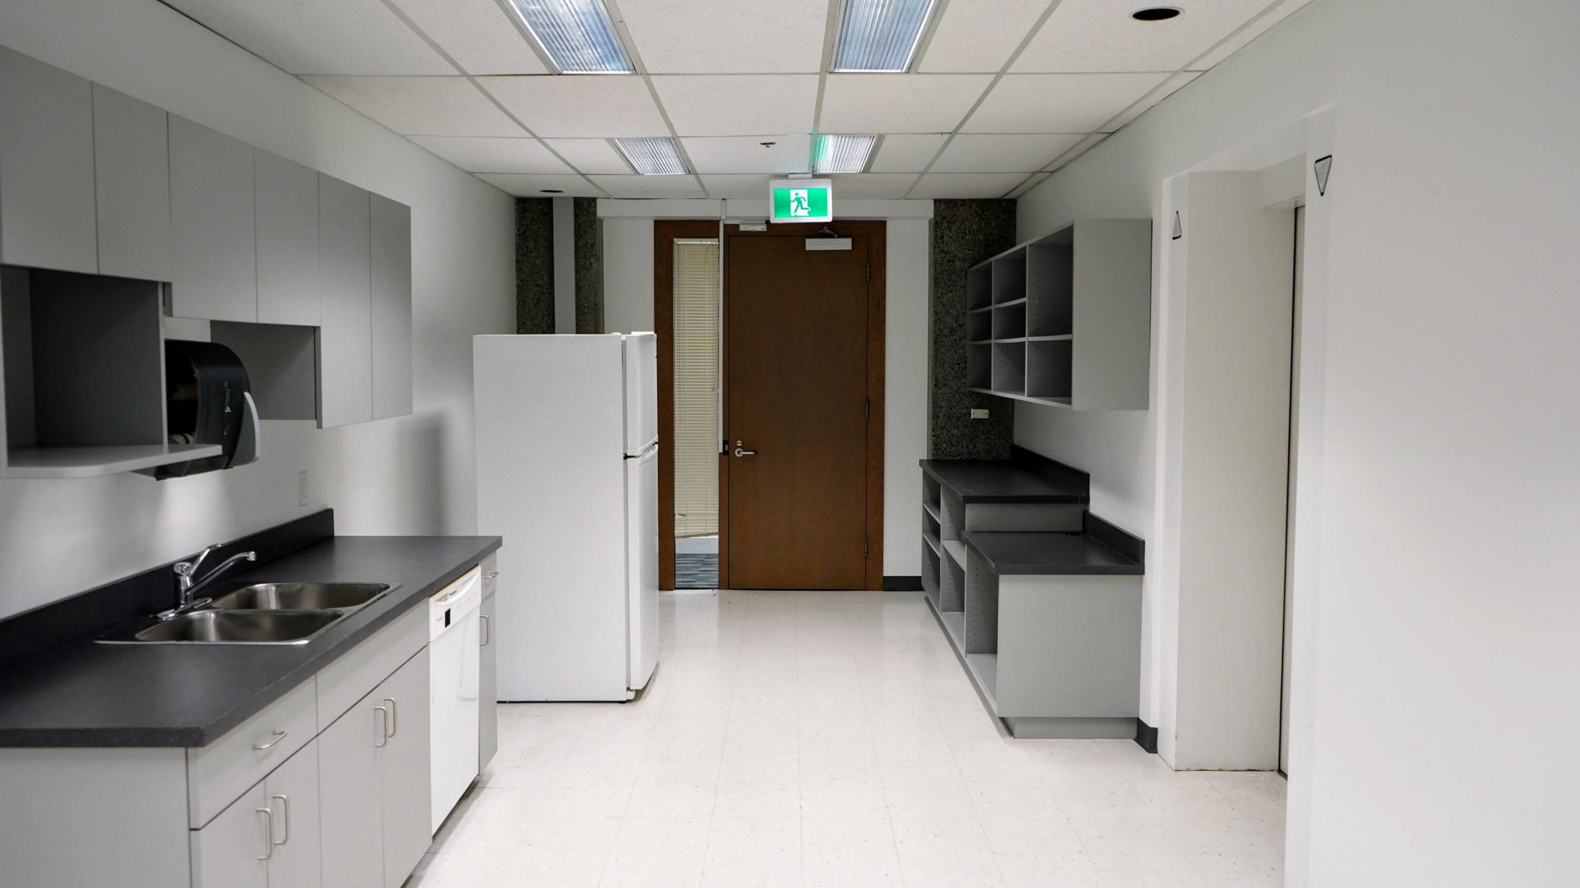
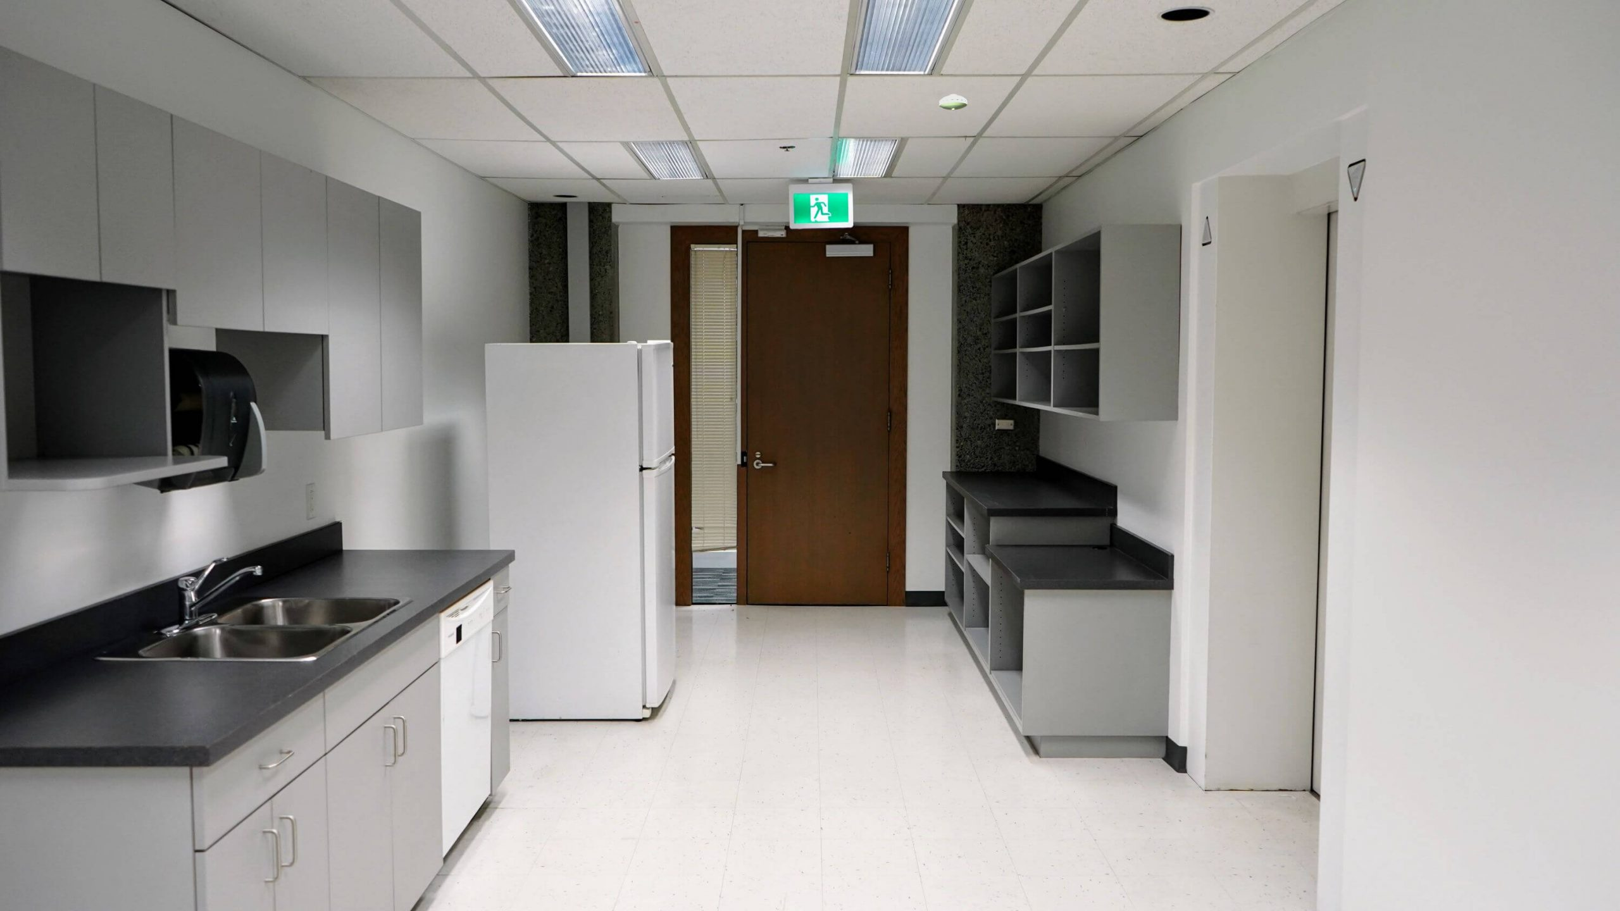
+ smoke detector [938,93,968,111]
